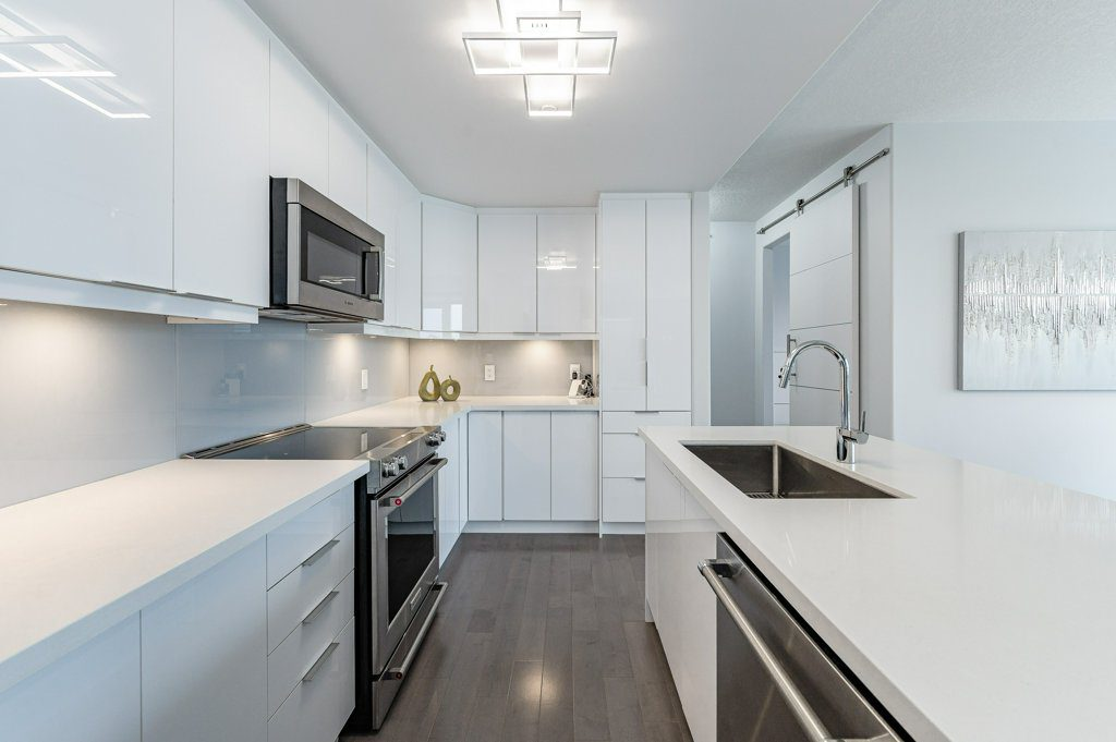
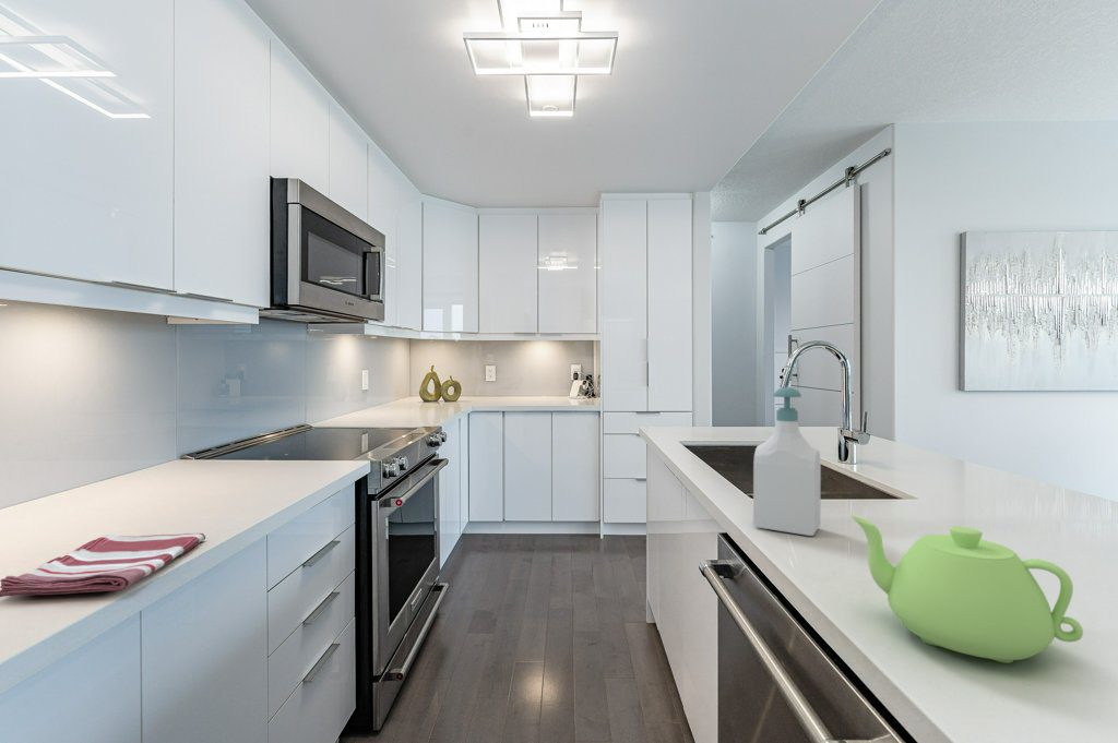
+ soap bottle [752,386,822,537]
+ dish towel [0,532,206,598]
+ teapot [849,515,1084,664]
